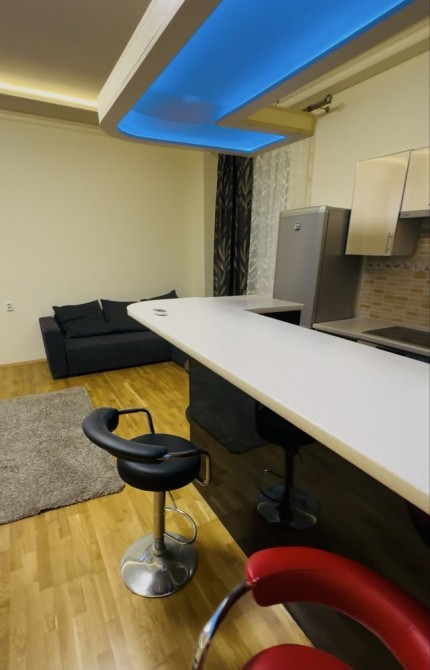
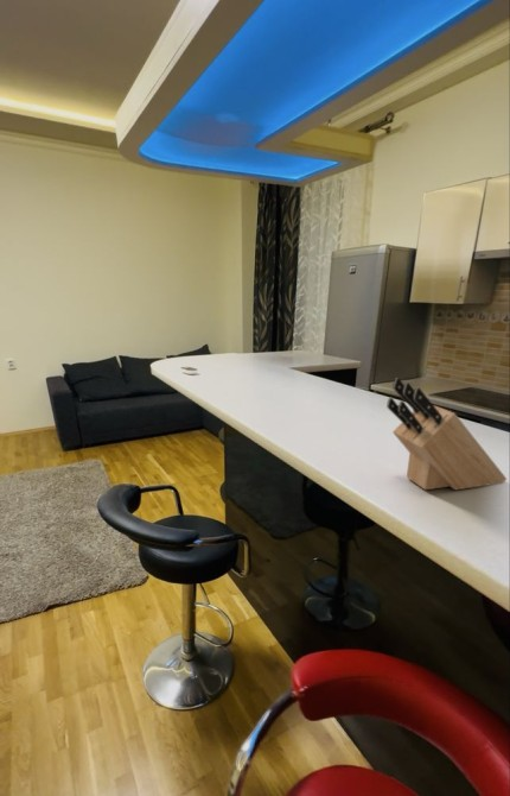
+ knife block [385,377,508,491]
